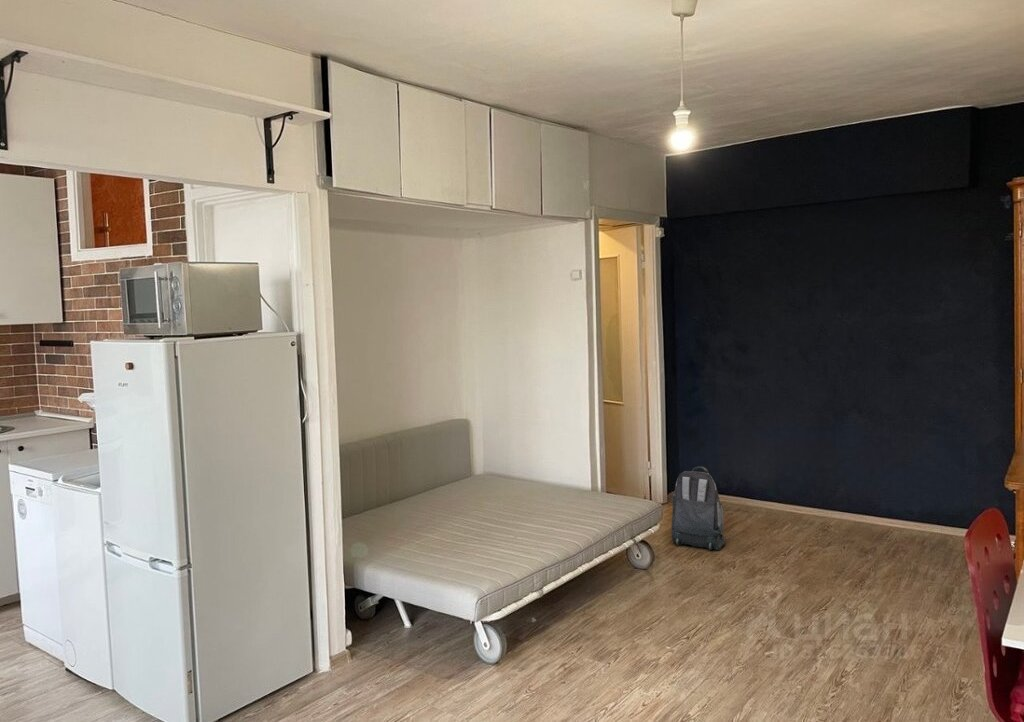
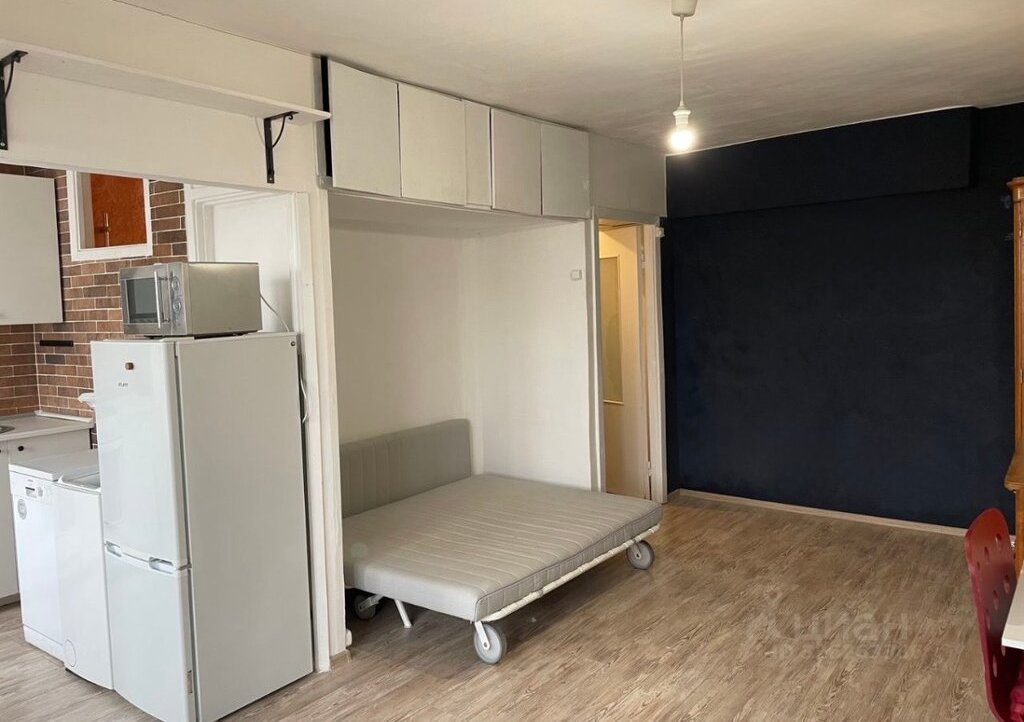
- backpack [670,466,727,551]
